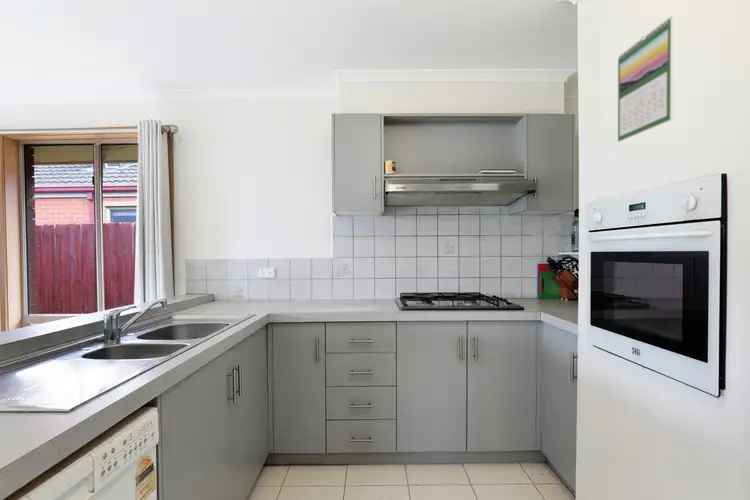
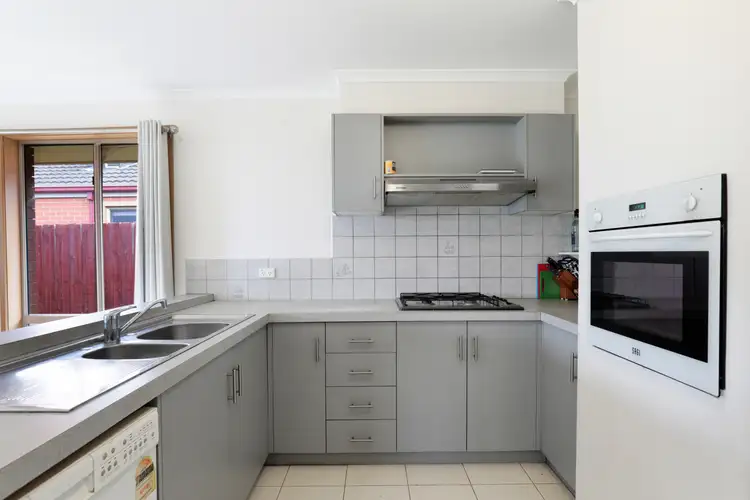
- calendar [617,15,674,142]
